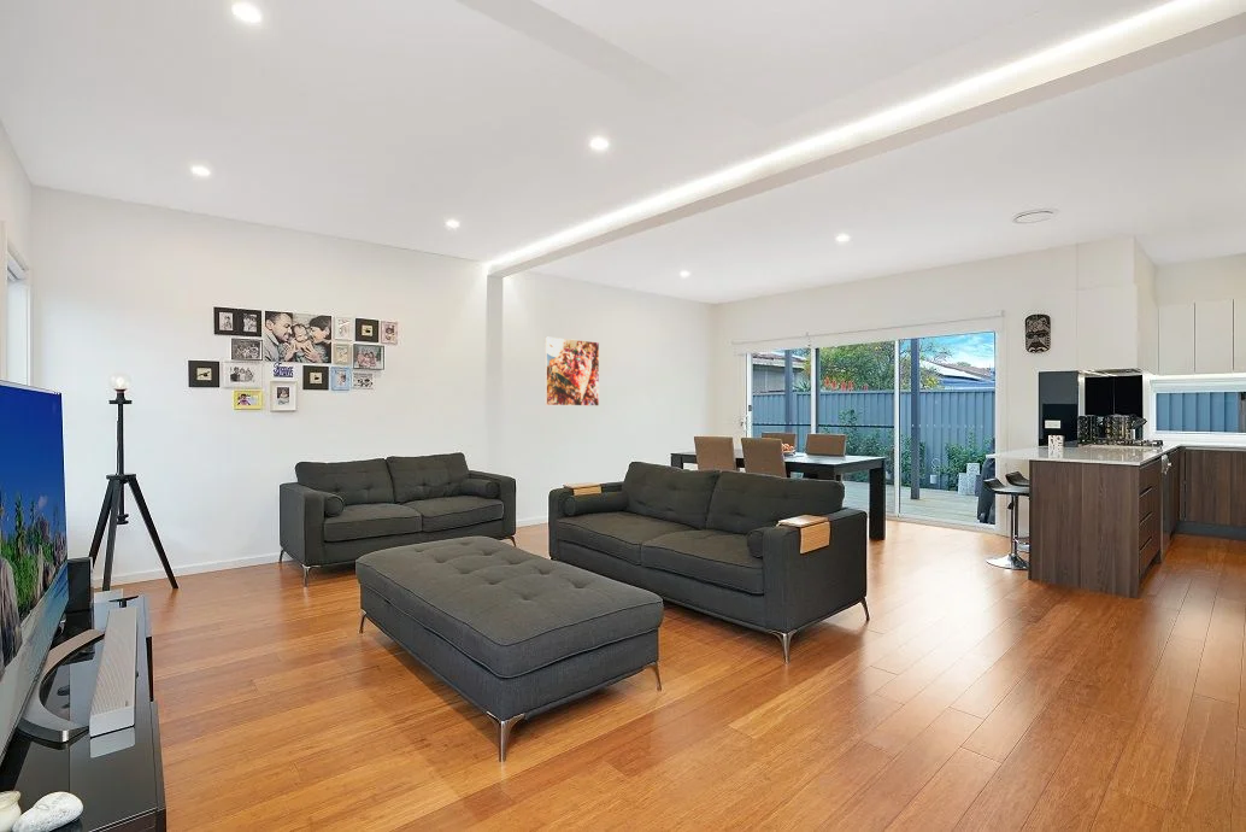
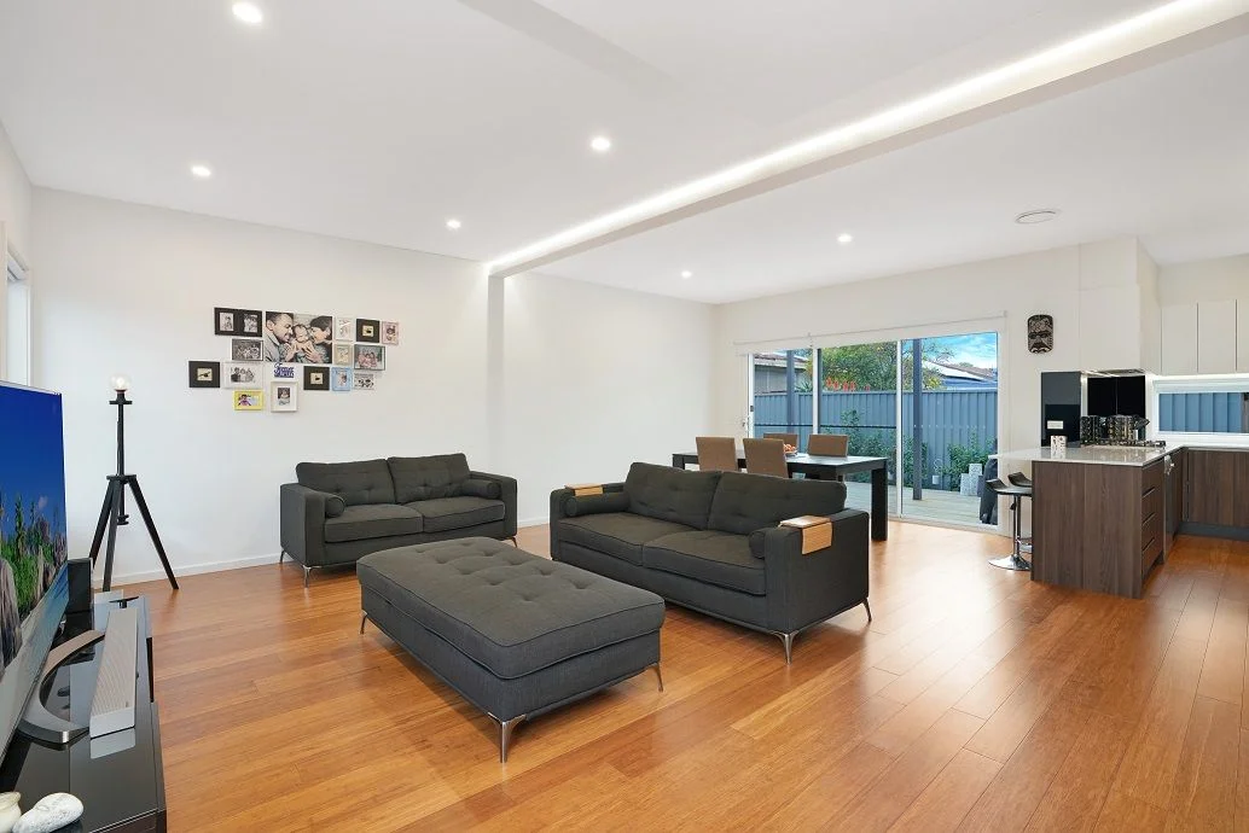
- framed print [543,336,600,408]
